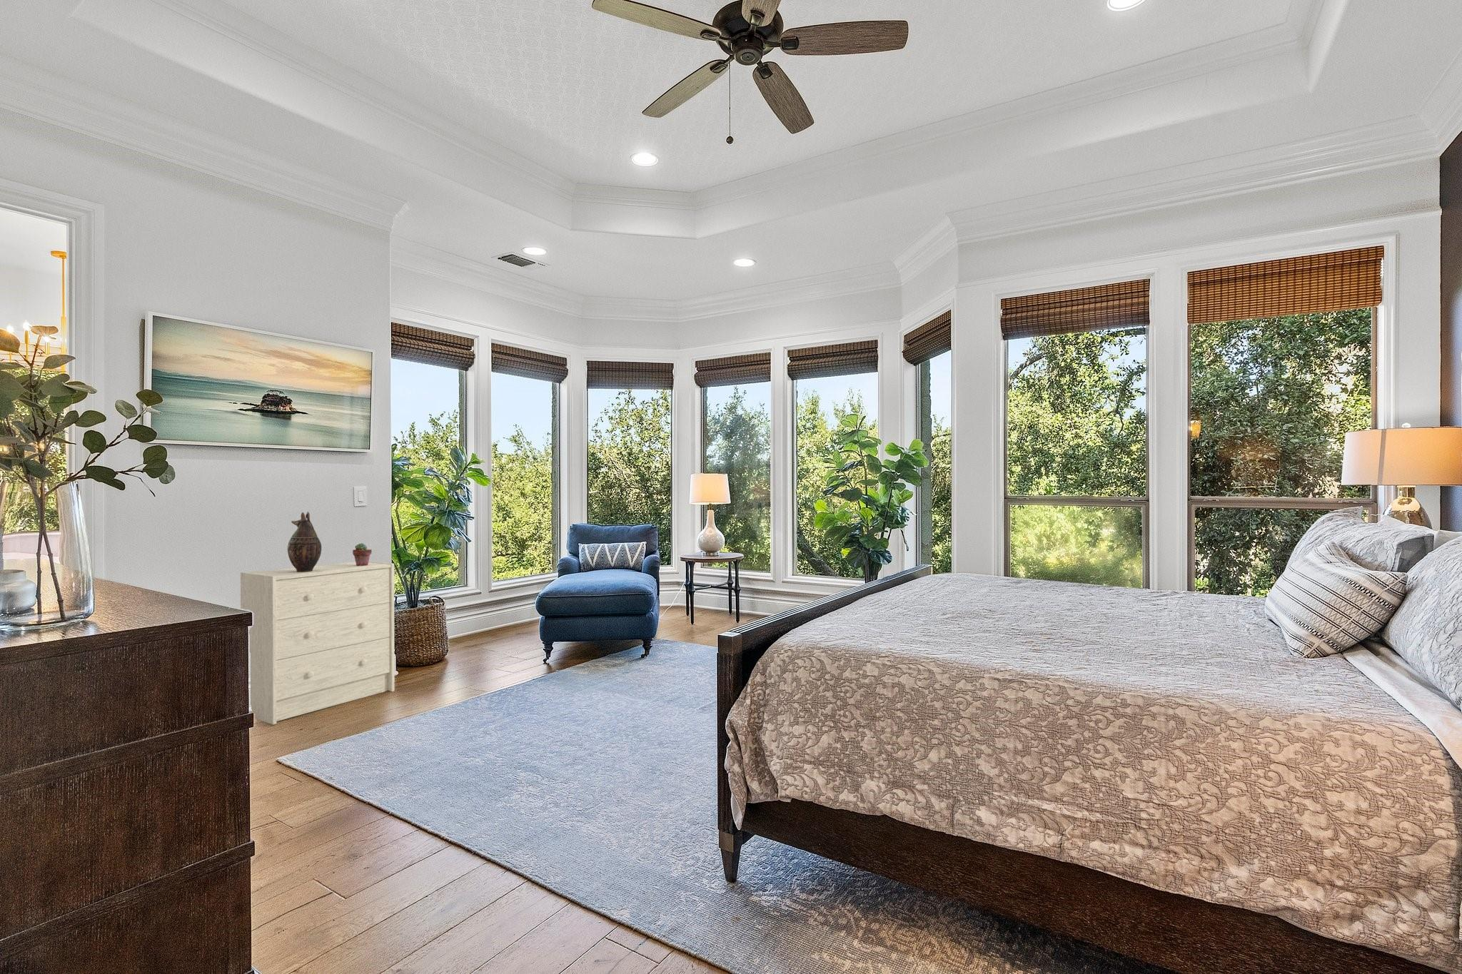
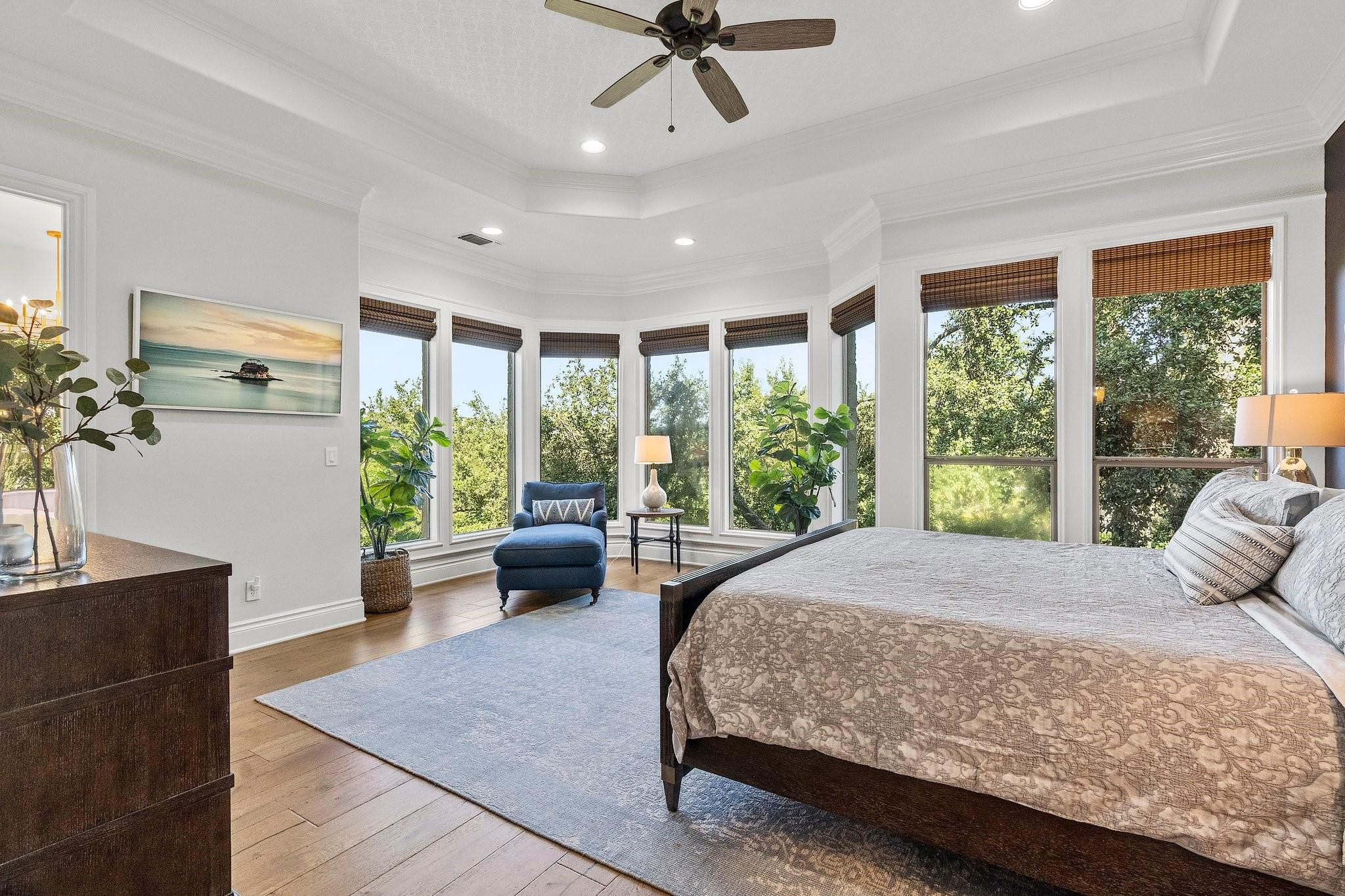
- potted succulent [352,542,373,566]
- decorative vase [287,511,322,572]
- dresser [240,561,396,725]
